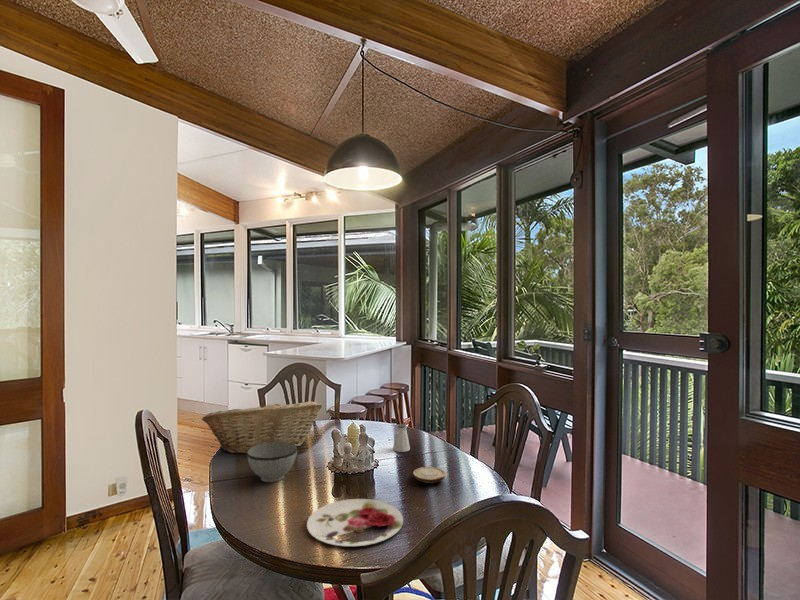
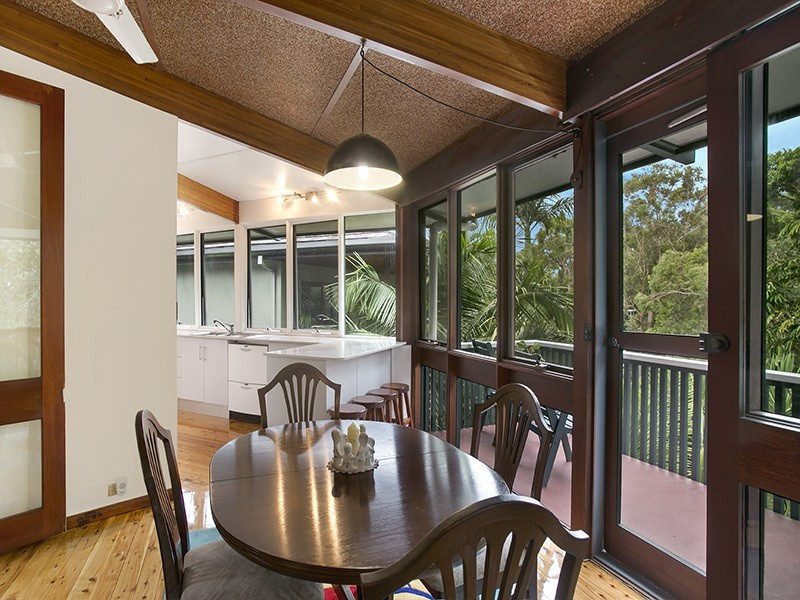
- saltshaker [392,423,411,453]
- wood slice [412,466,447,484]
- bowl [246,442,298,483]
- fruit basket [201,400,323,454]
- plate [306,498,404,547]
